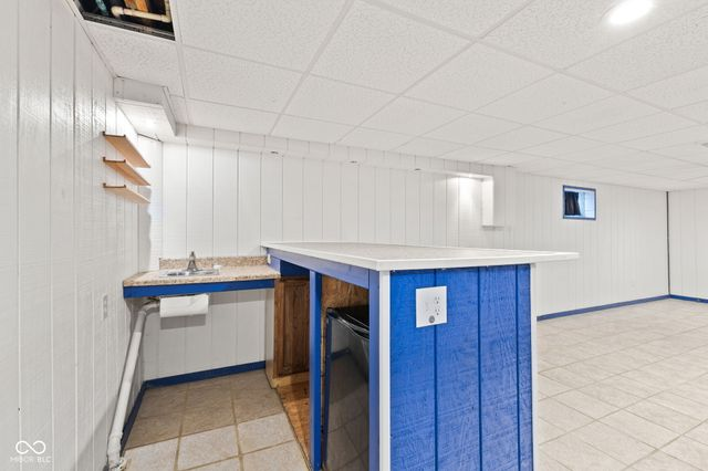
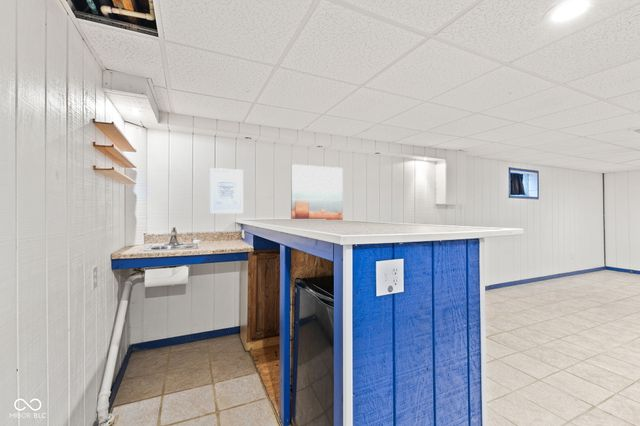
+ wall art [290,163,344,221]
+ wall art [209,167,244,214]
